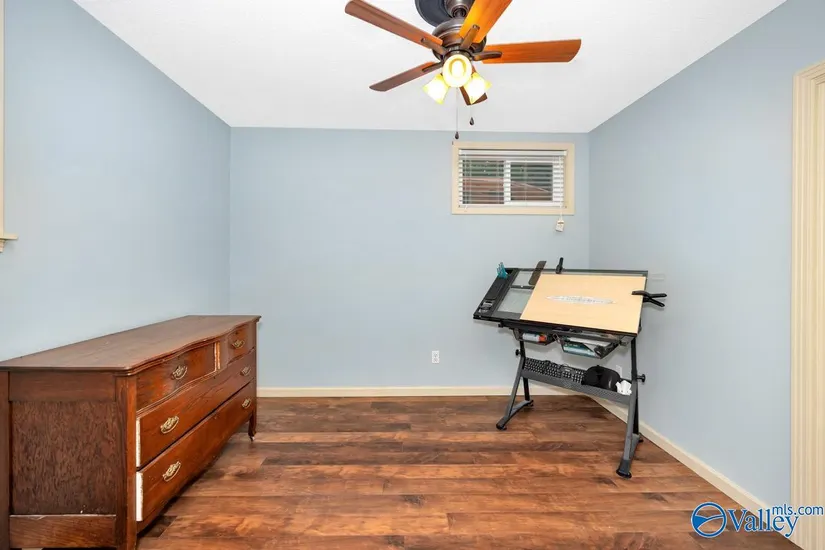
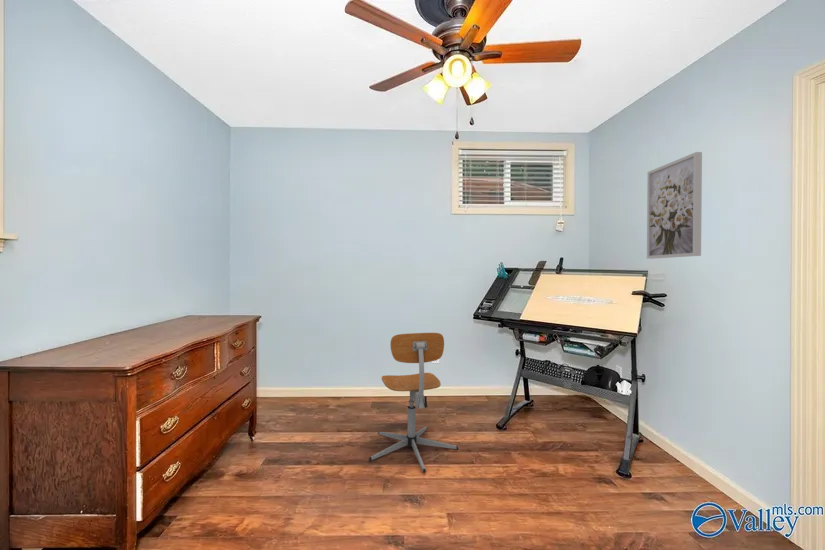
+ wall art [646,151,703,260]
+ office chair [368,332,459,474]
